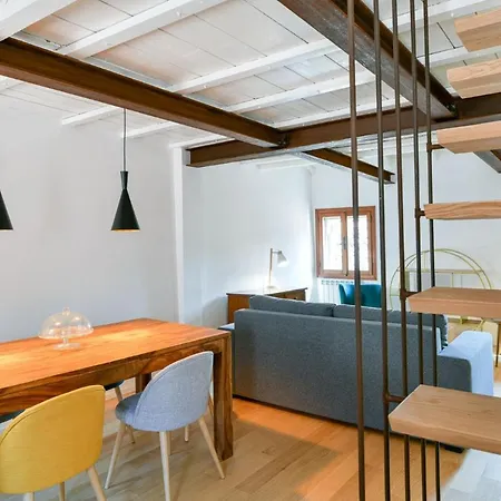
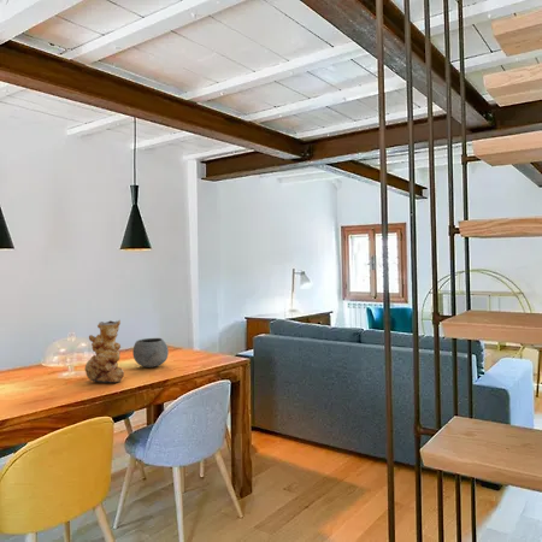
+ bowl [131,337,170,369]
+ vase [83,319,125,384]
